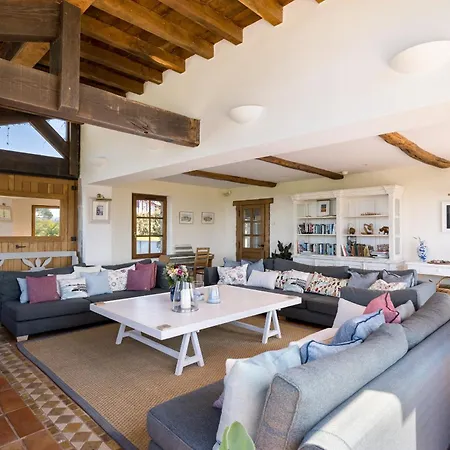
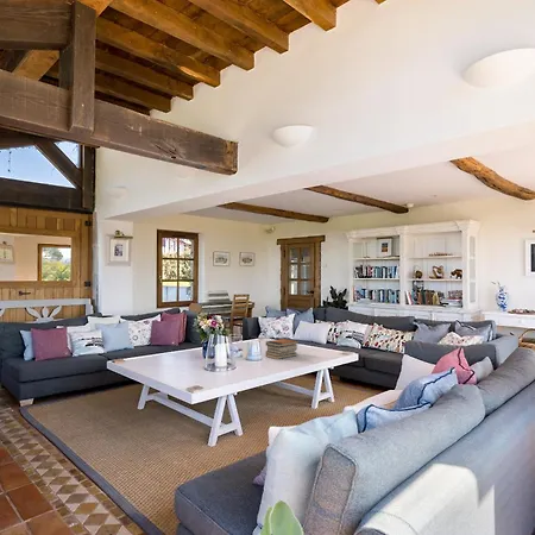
+ book stack [265,338,300,360]
